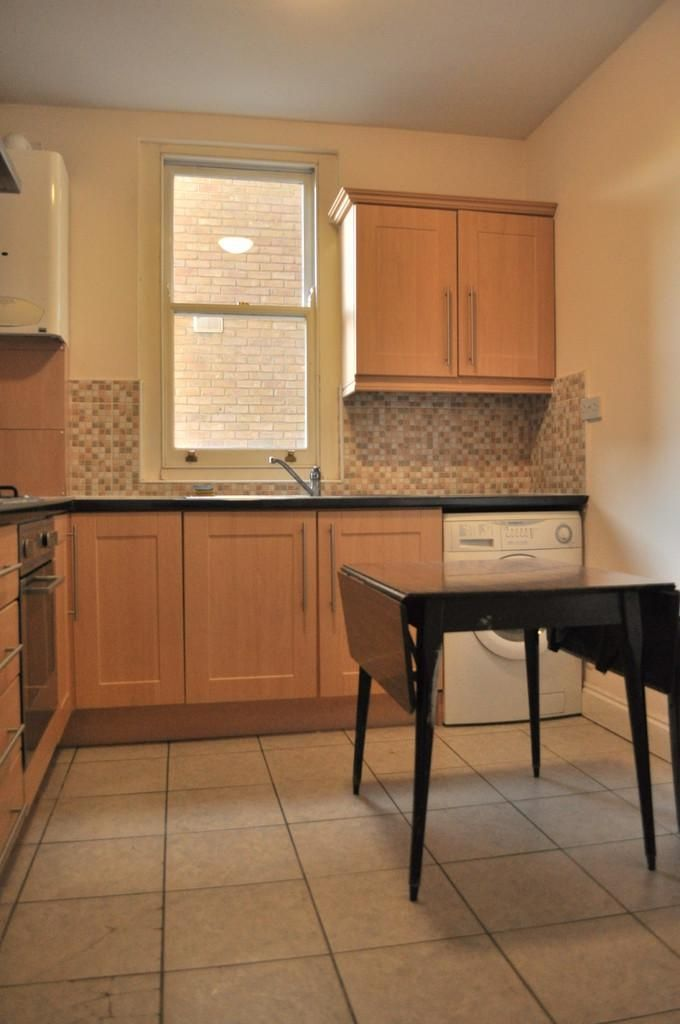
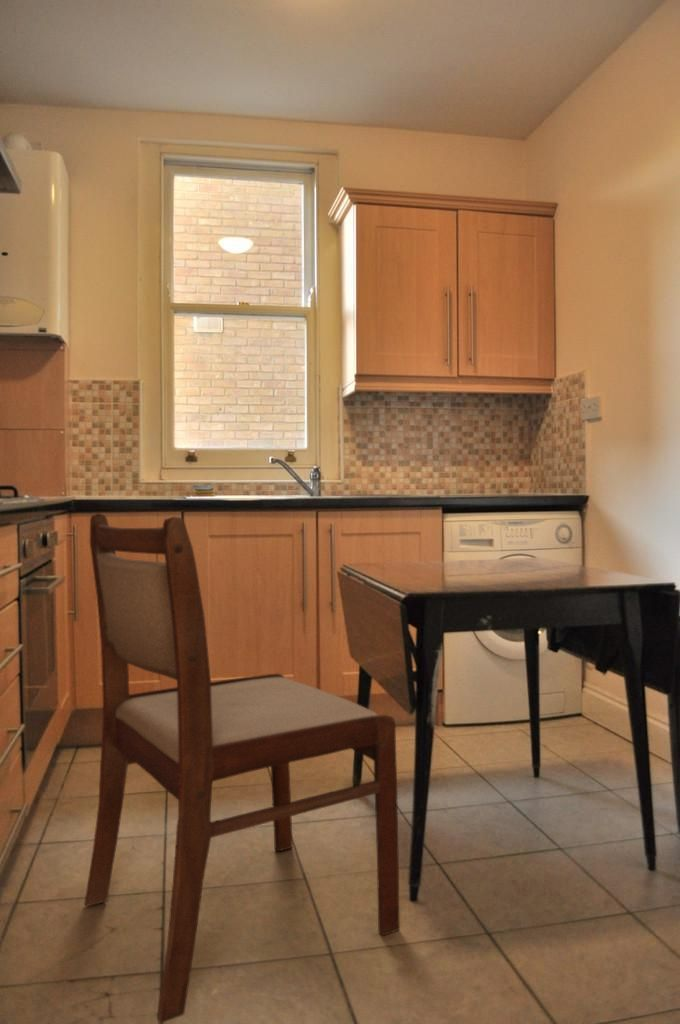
+ dining chair [83,512,400,1024]
